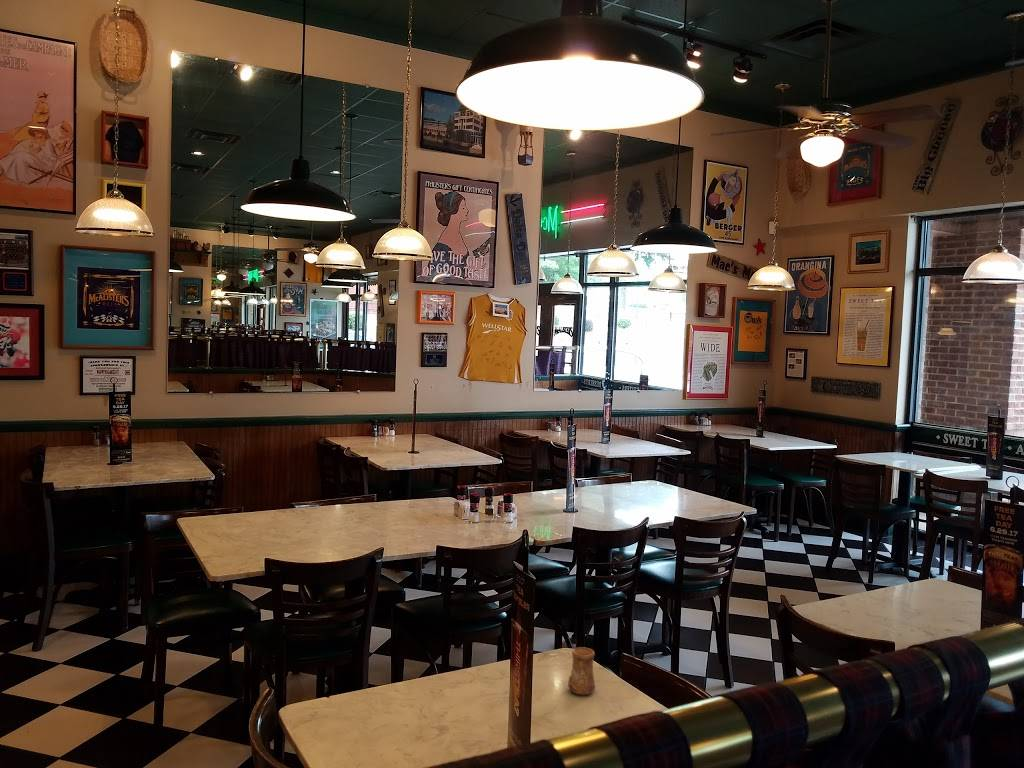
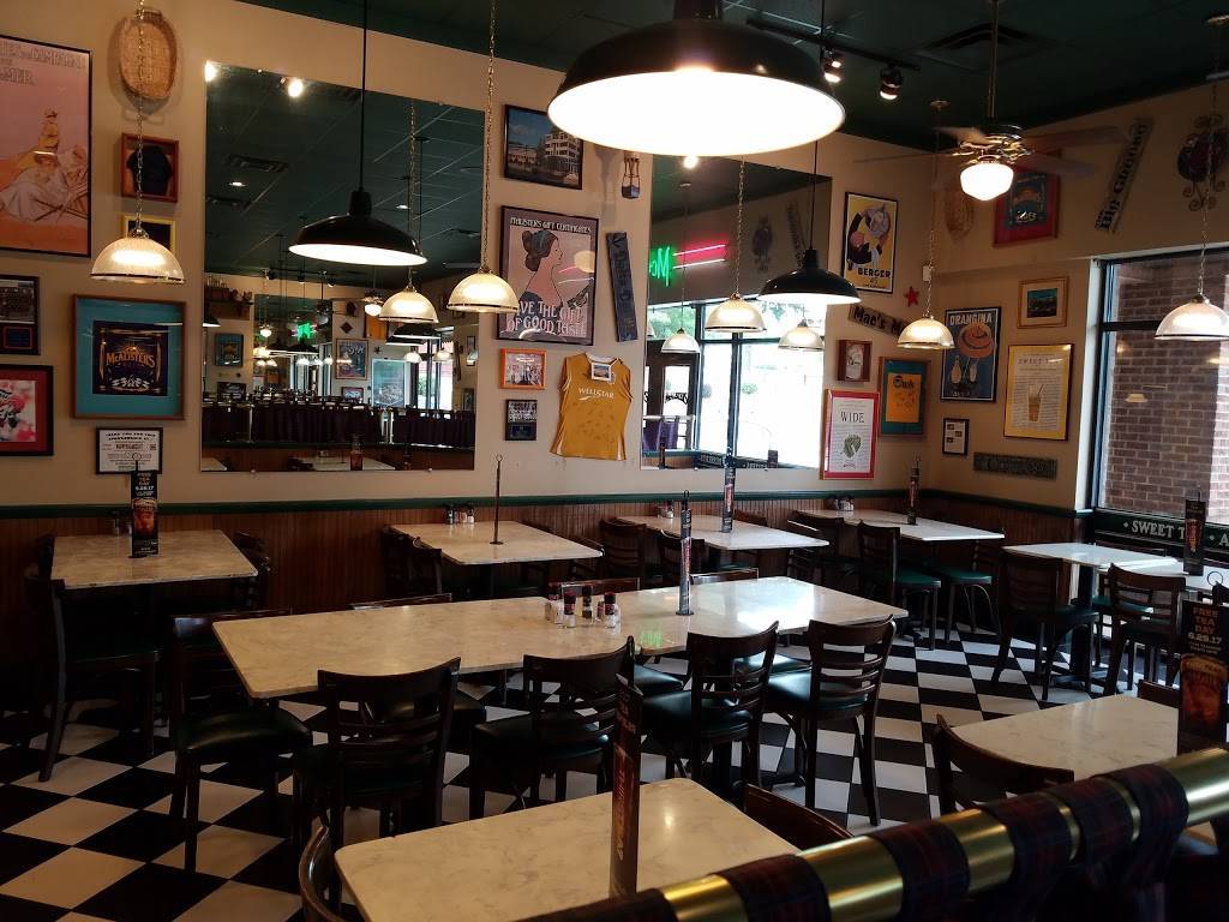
- cup [567,646,596,696]
